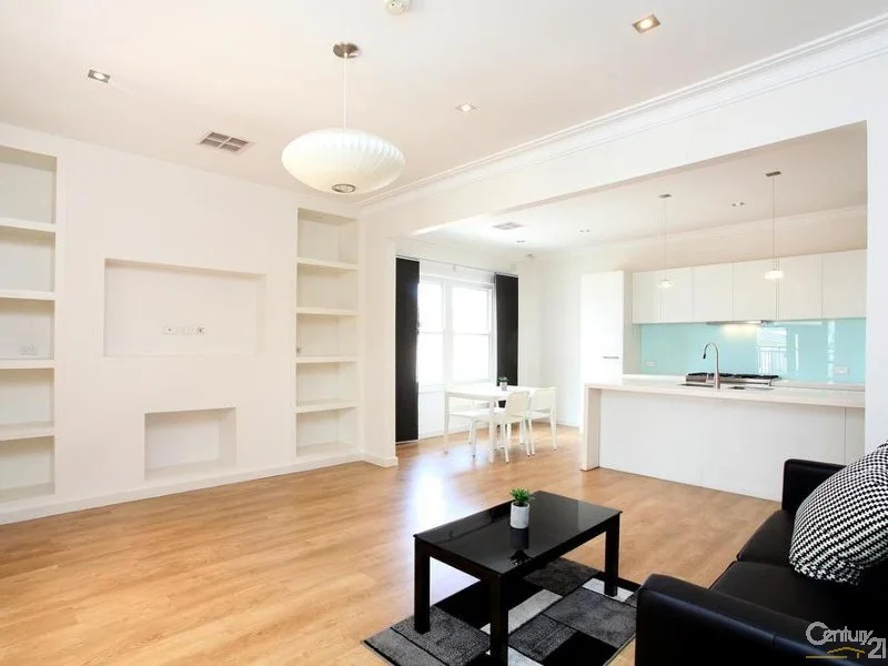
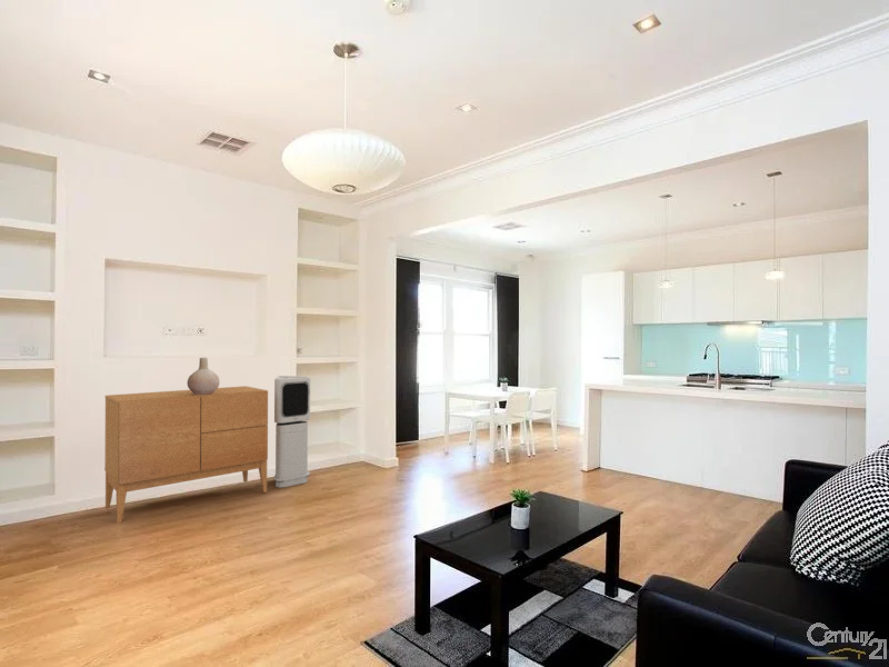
+ vase [187,357,221,395]
+ sideboard [103,385,269,524]
+ air purifier [272,375,311,489]
